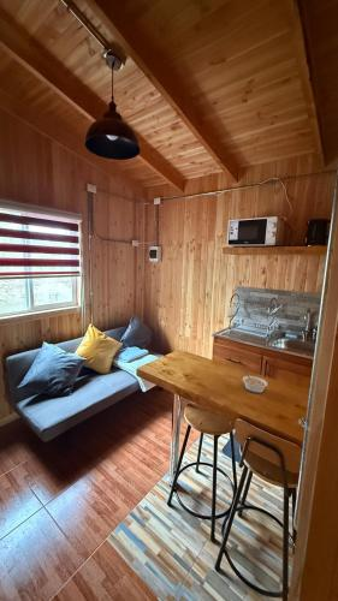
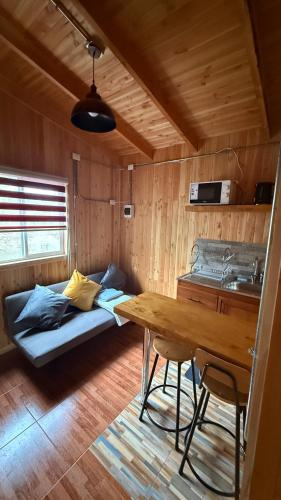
- legume [242,371,269,394]
